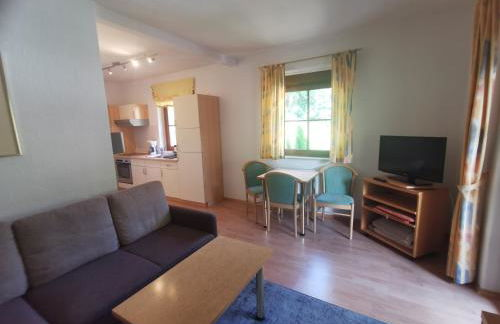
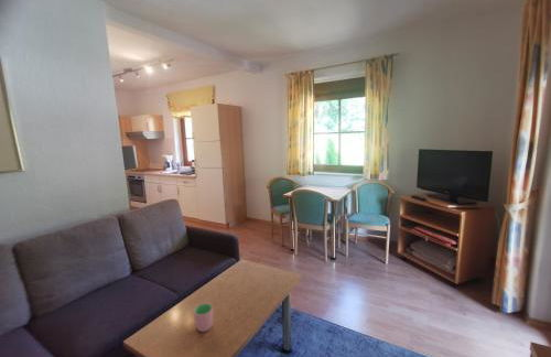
+ cup [193,302,214,333]
